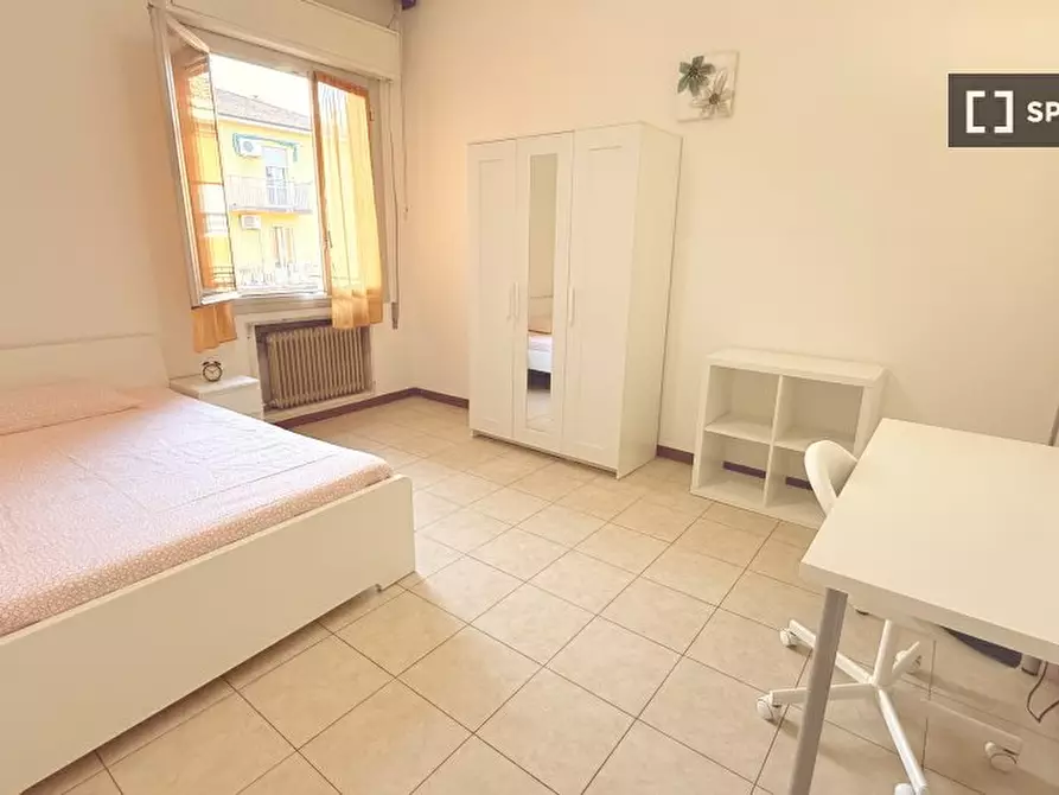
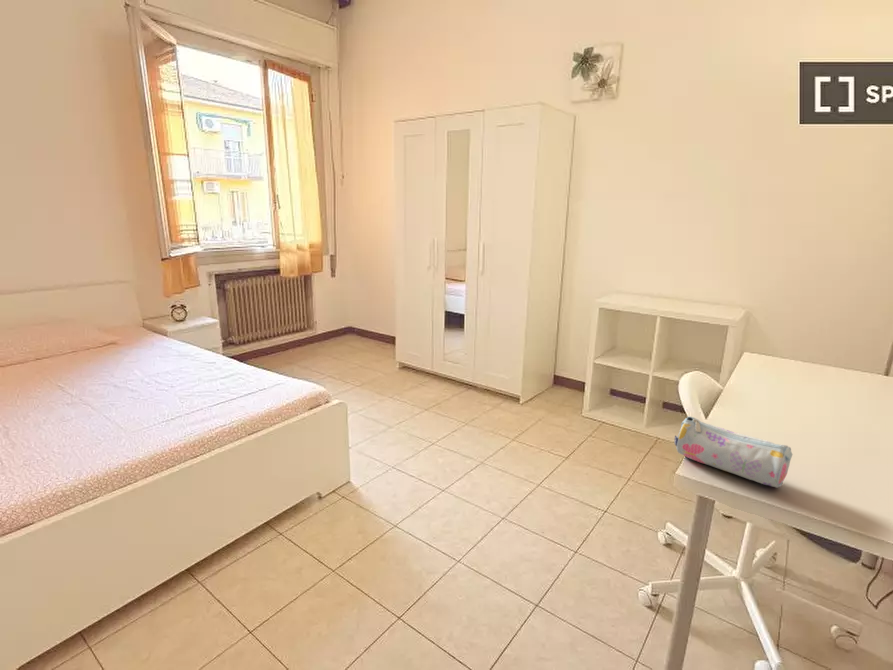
+ pencil case [673,415,794,489]
